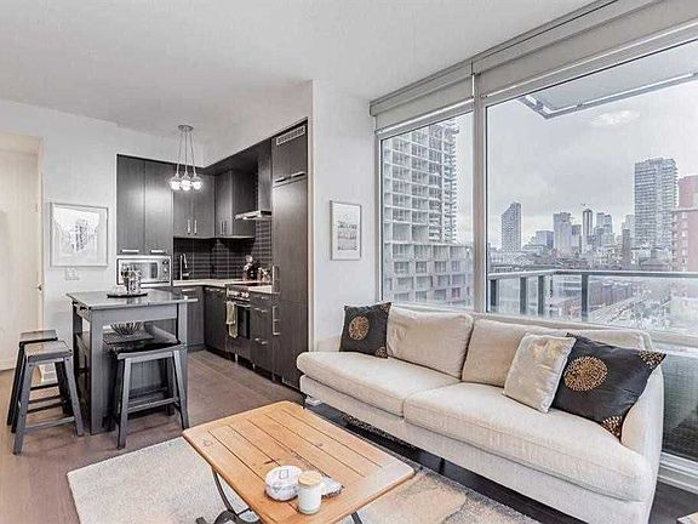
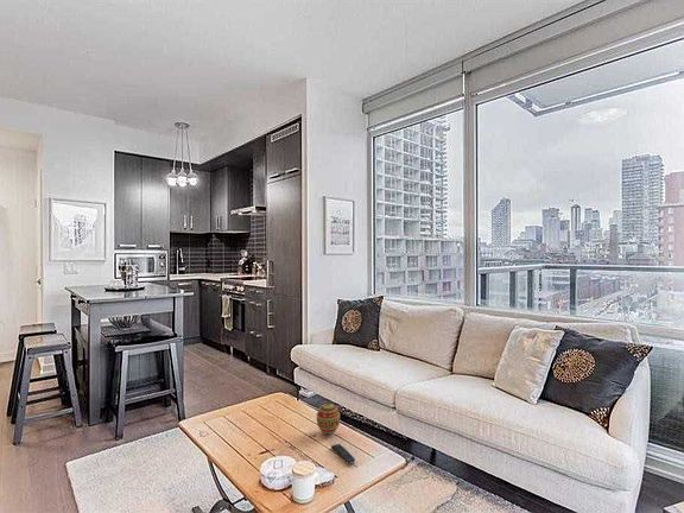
+ remote control [330,443,356,466]
+ decorative egg [316,401,341,435]
